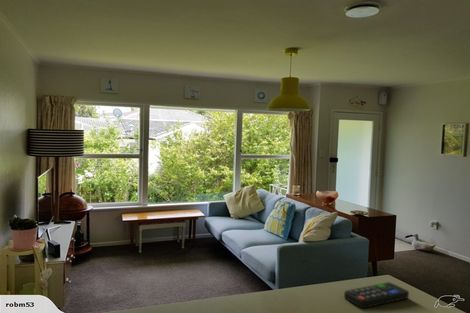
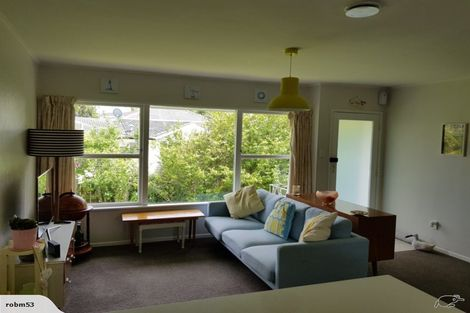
- remote control [343,281,410,309]
